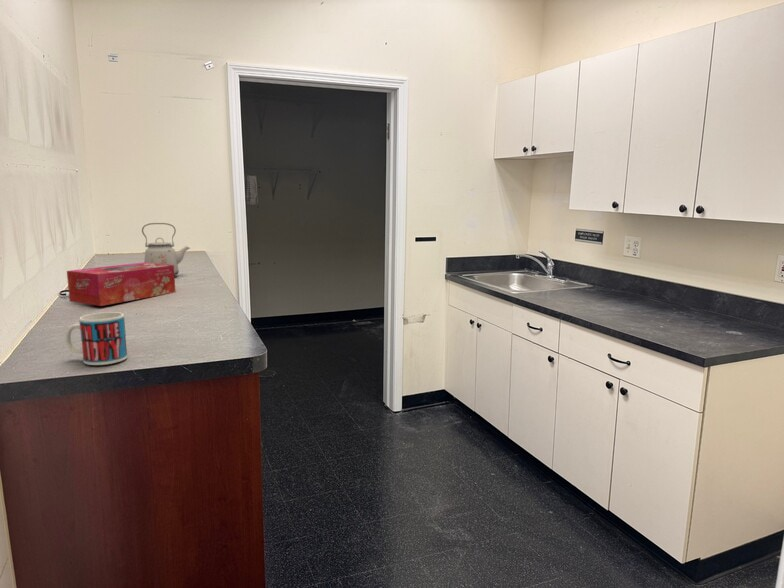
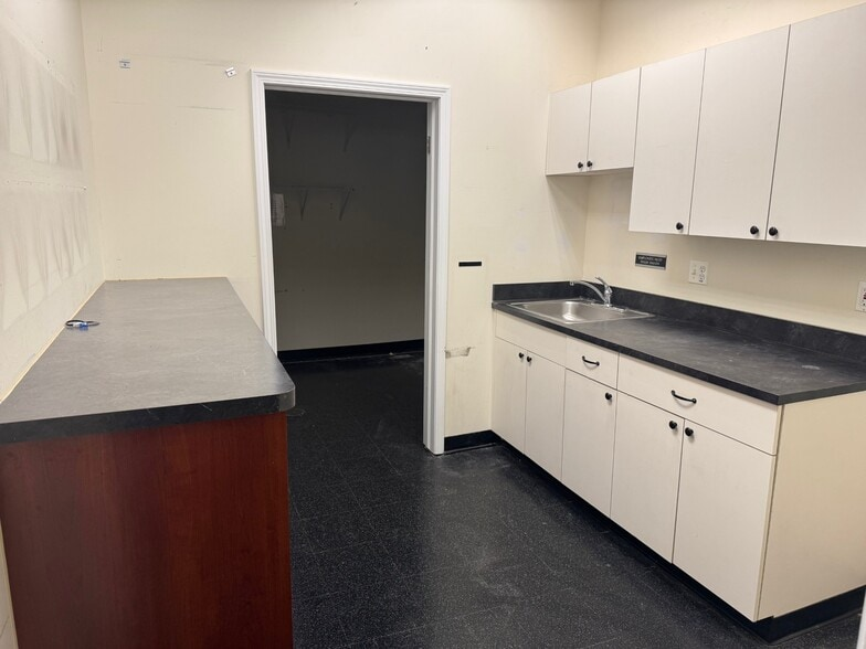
- mug [64,311,128,366]
- tissue box [66,261,176,307]
- kettle [141,222,191,276]
